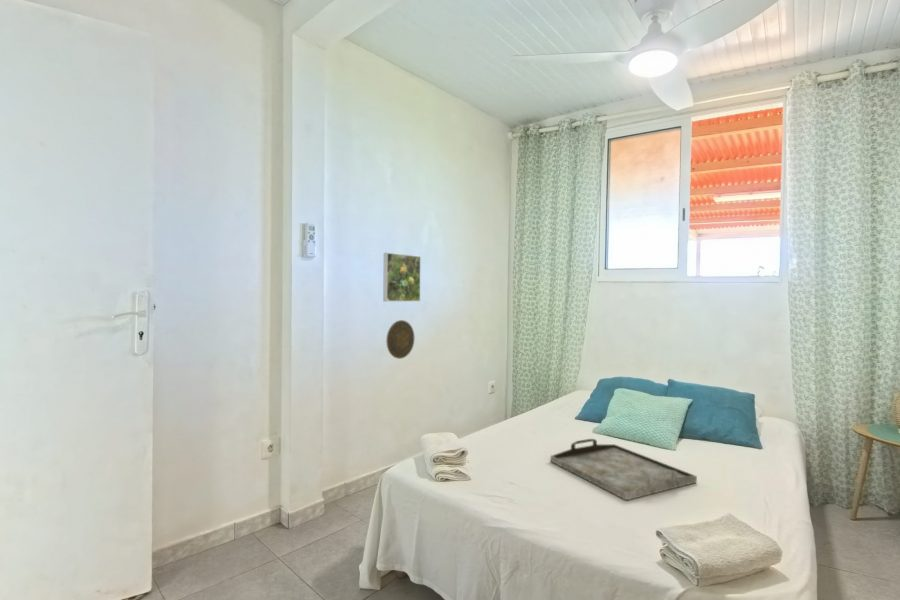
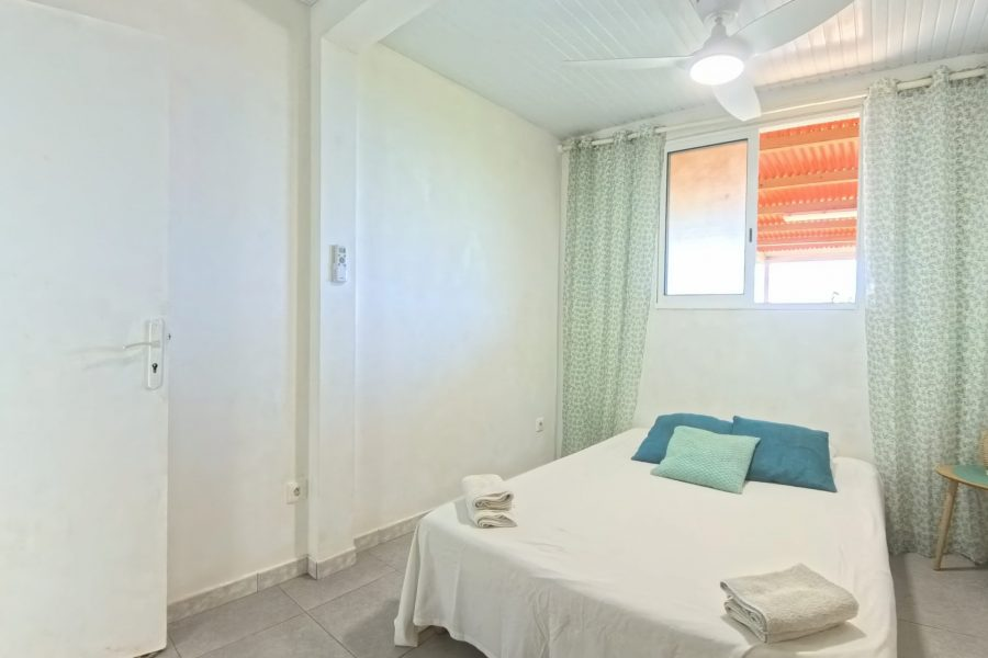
- decorative plate [385,319,415,360]
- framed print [382,252,422,303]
- serving tray [550,438,698,501]
